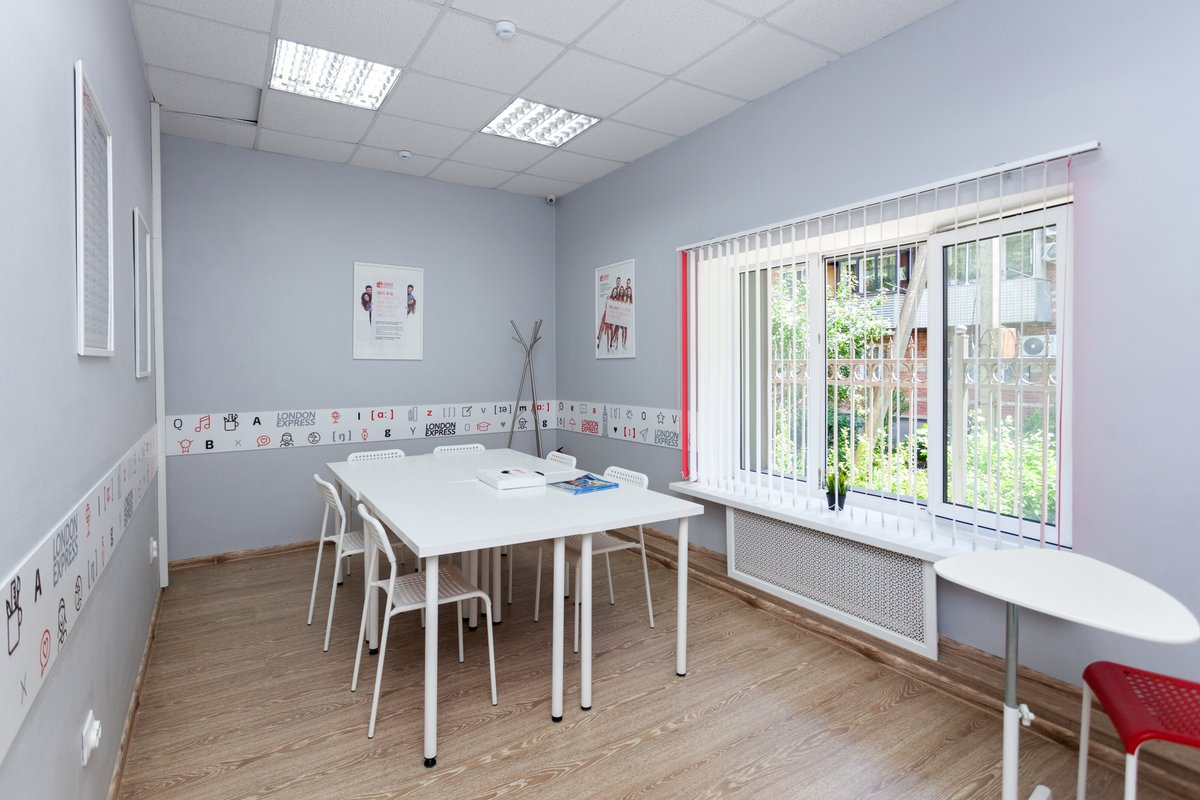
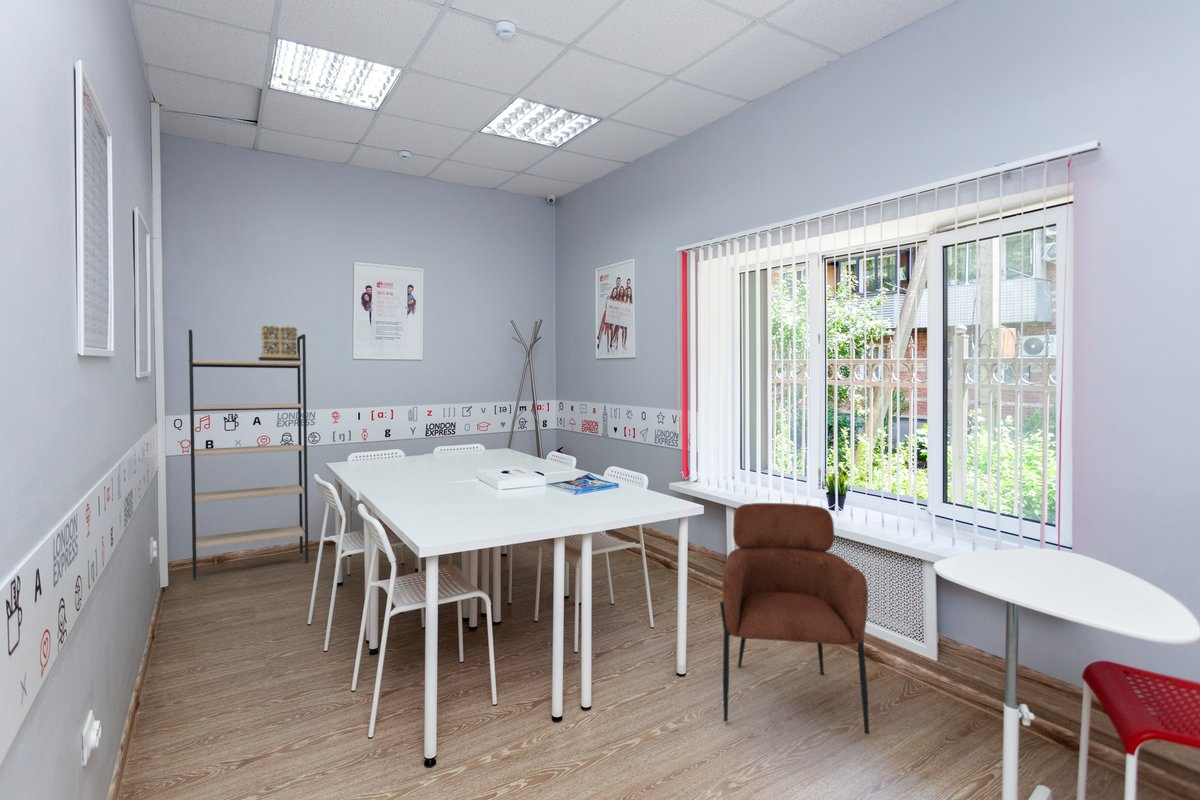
+ bookend [257,324,302,362]
+ chair [719,502,871,735]
+ shelving unit [188,329,309,580]
